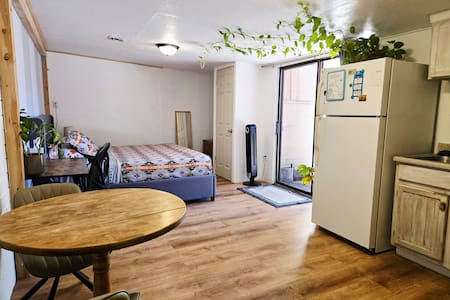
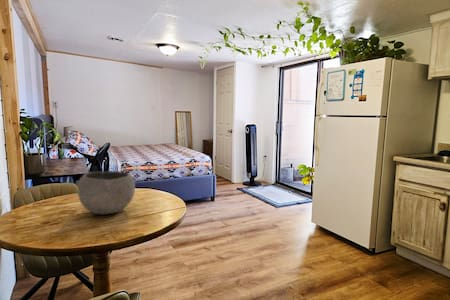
+ bowl [75,170,137,216]
